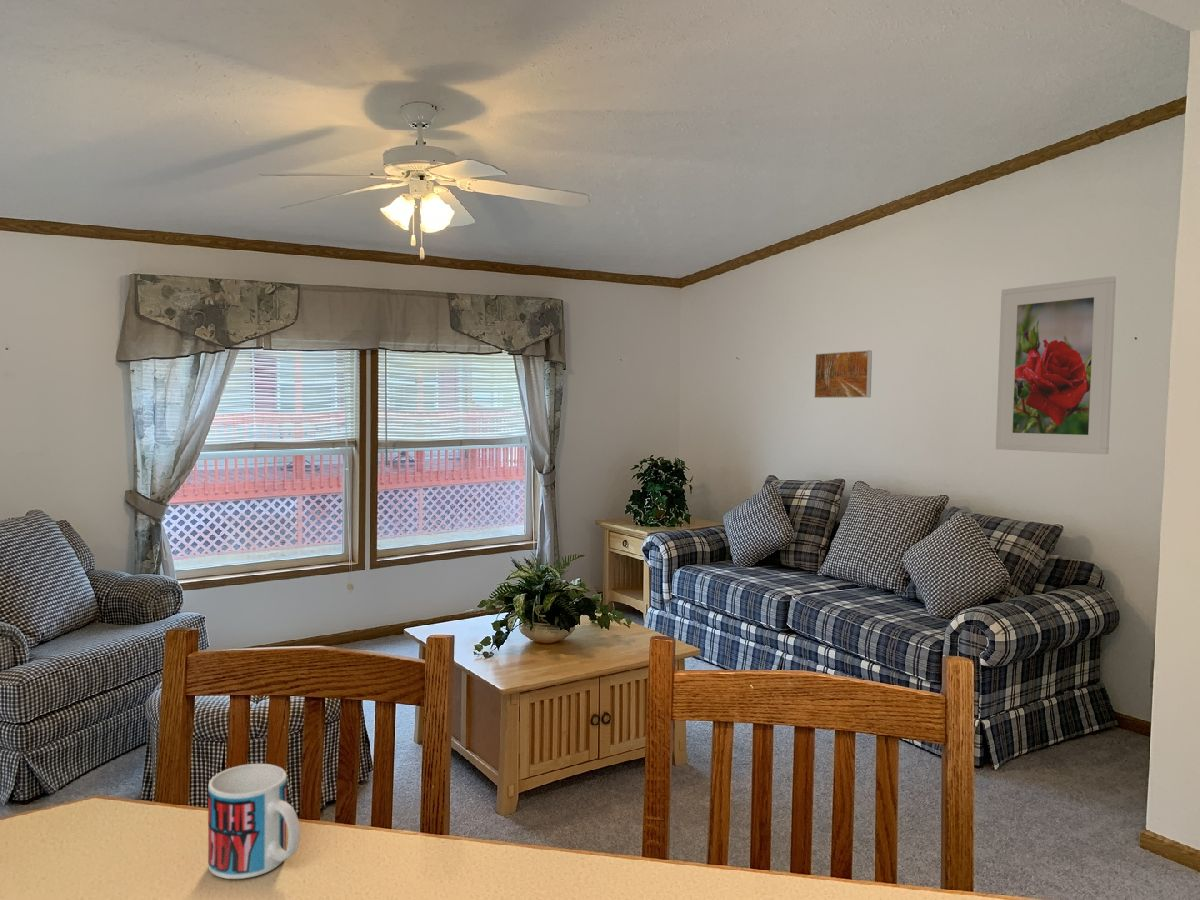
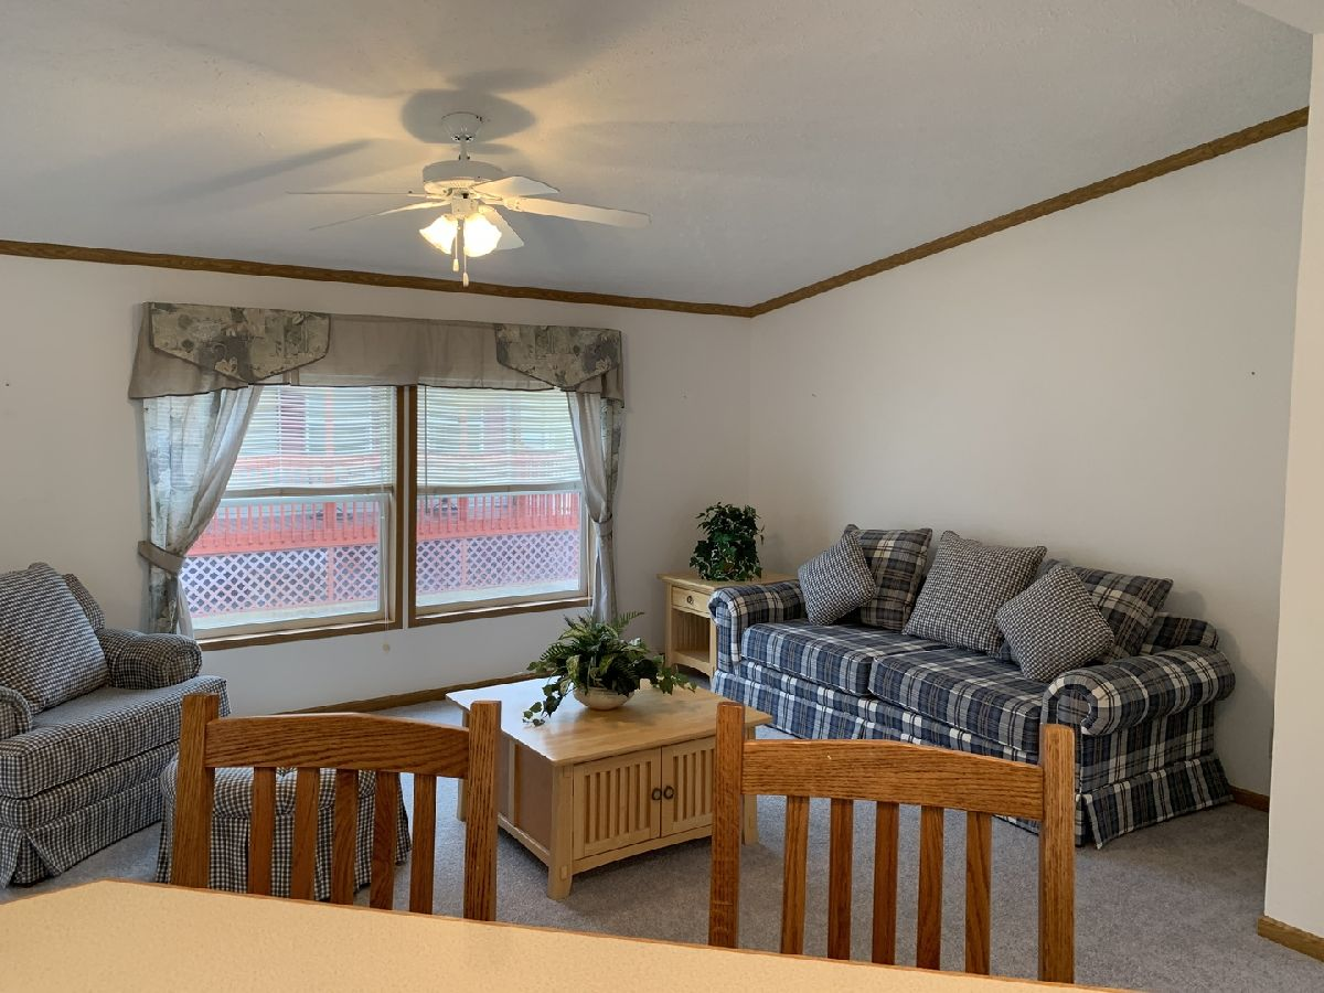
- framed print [995,275,1117,455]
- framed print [814,349,873,399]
- mug [207,763,301,880]
